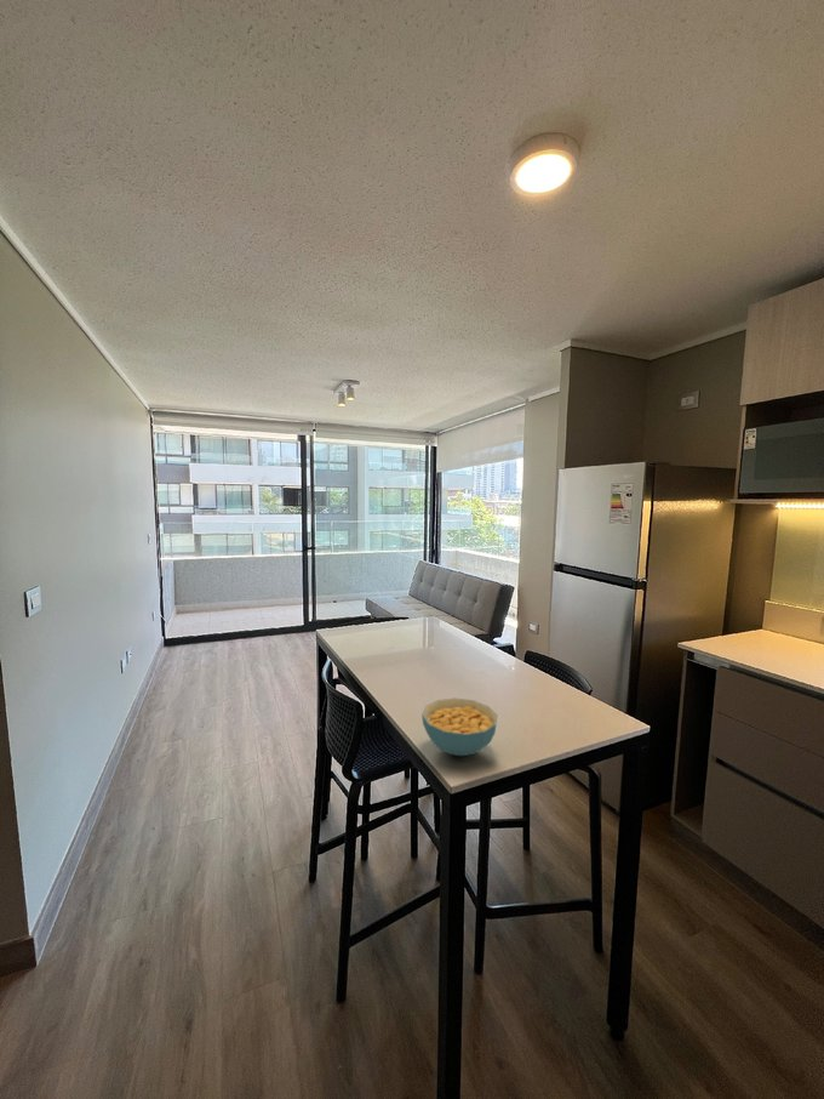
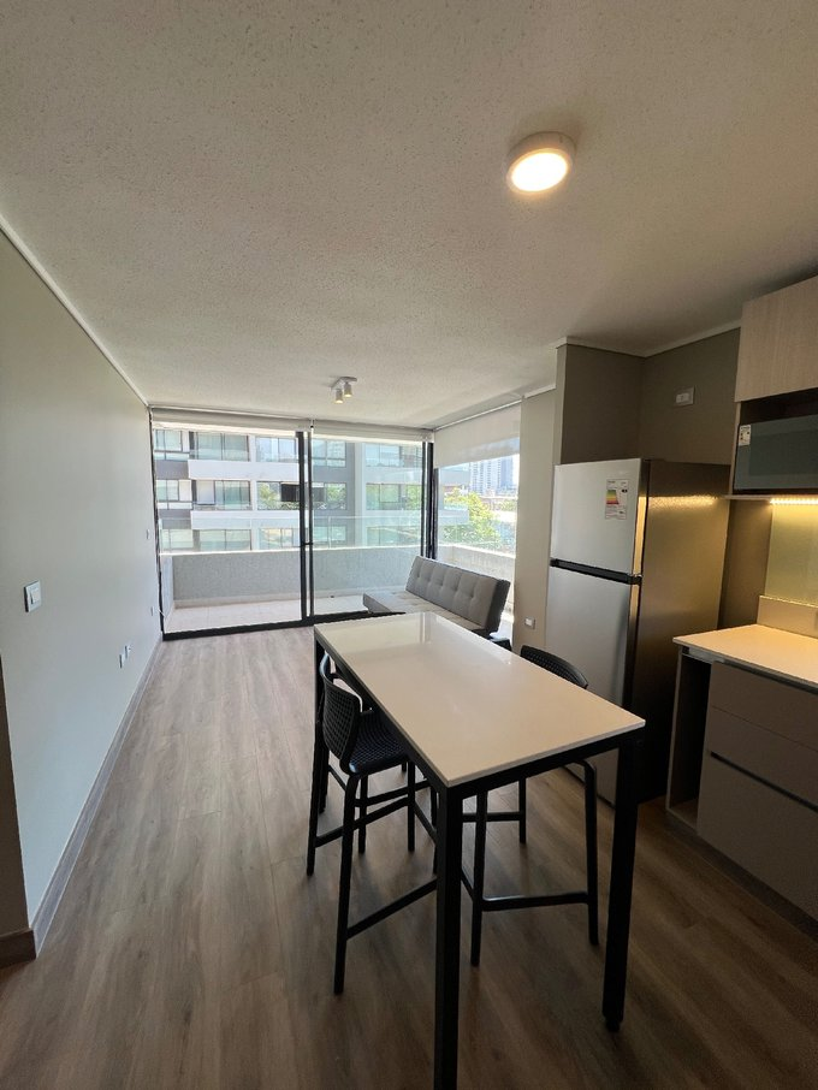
- cereal bowl [420,696,498,757]
